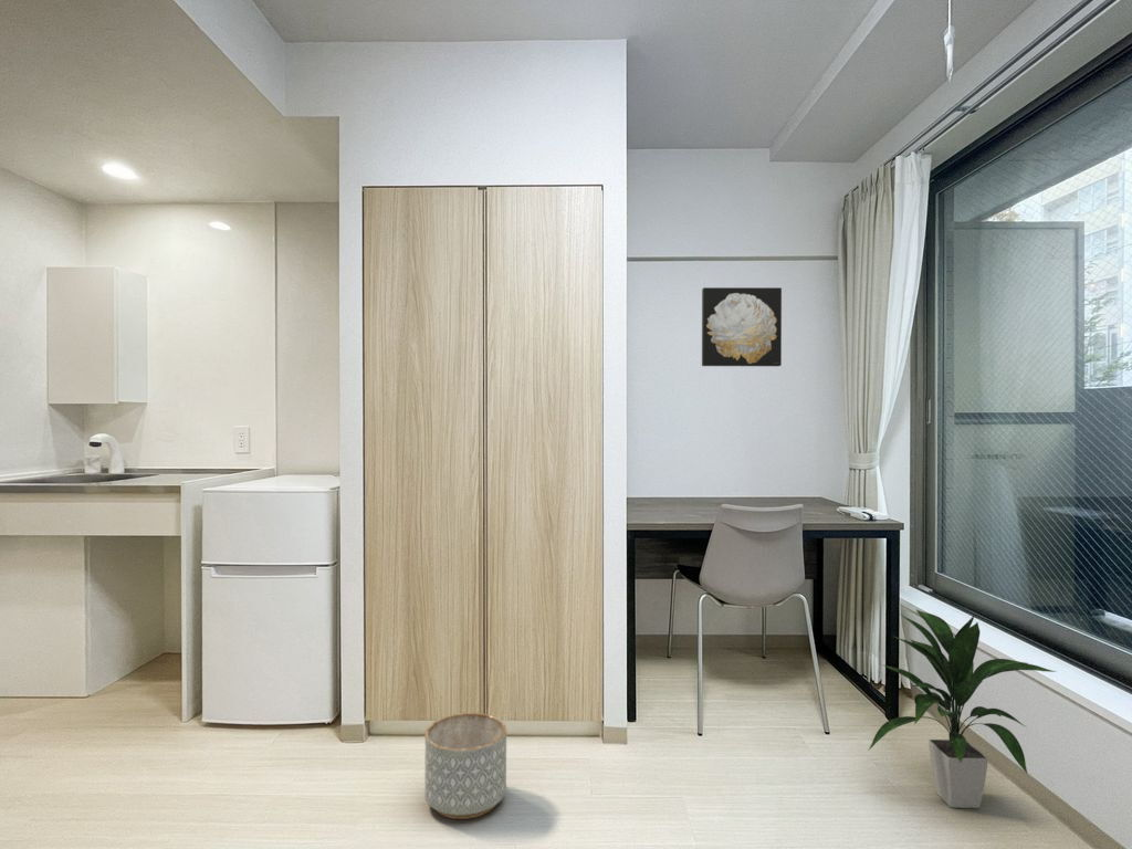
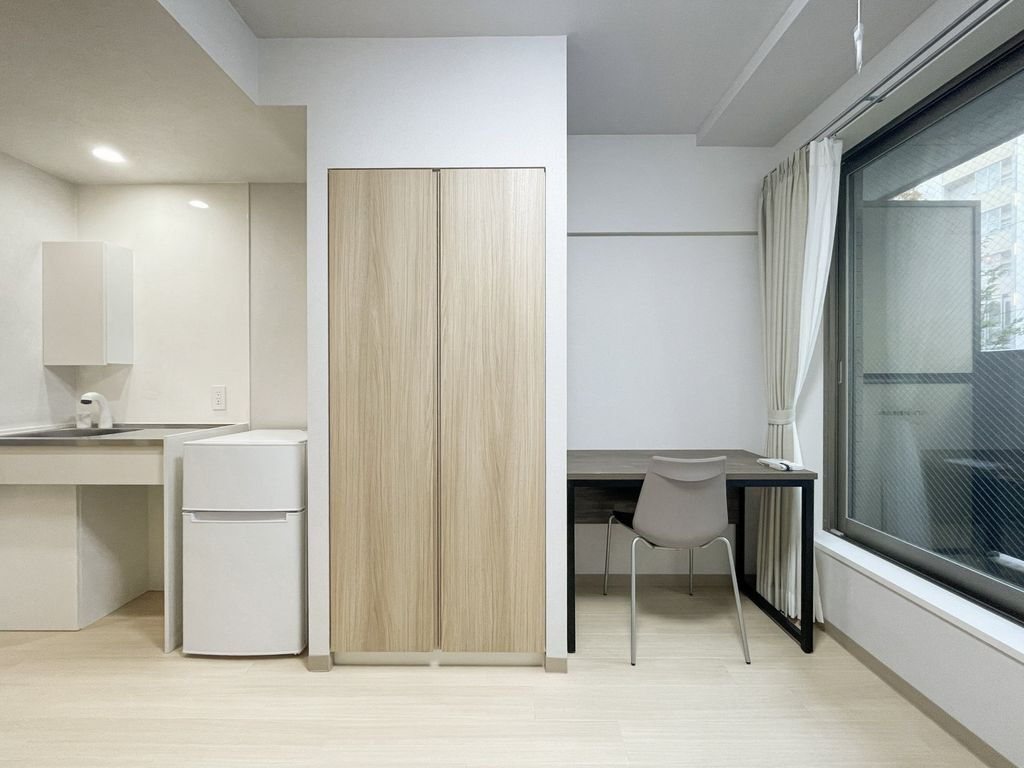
- indoor plant [867,608,1057,809]
- planter [423,712,507,820]
- wall art [701,286,783,367]
